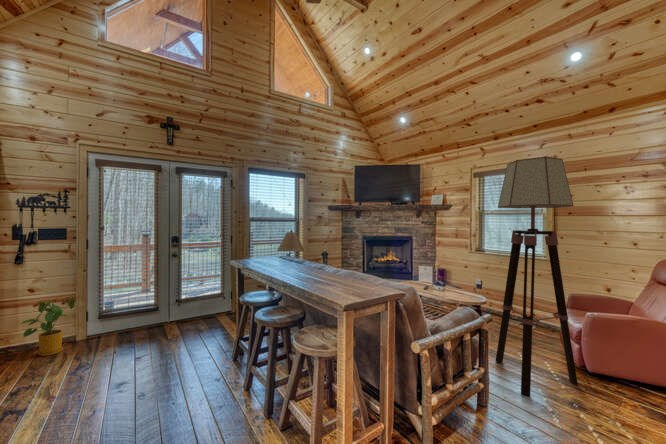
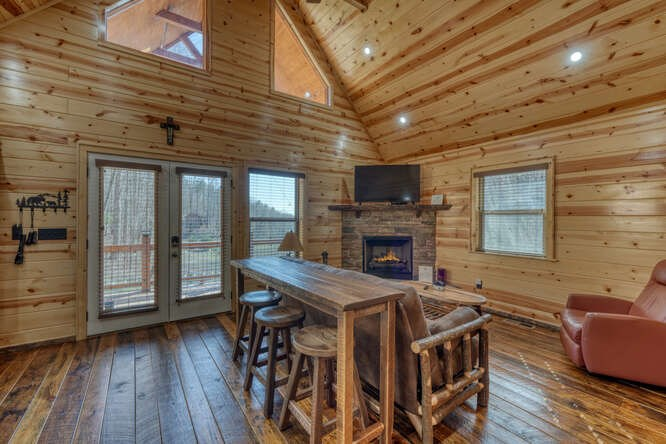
- house plant [20,297,76,357]
- floor lamp [495,156,579,398]
